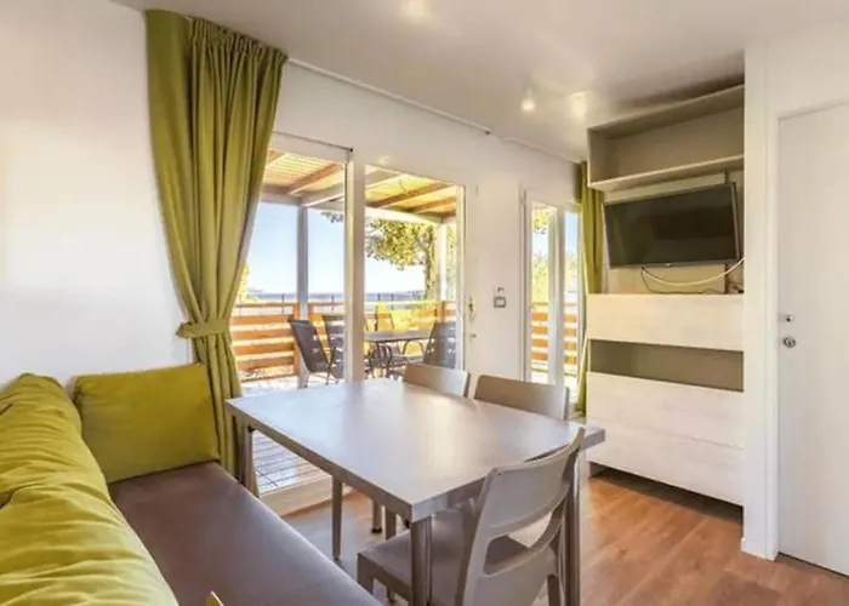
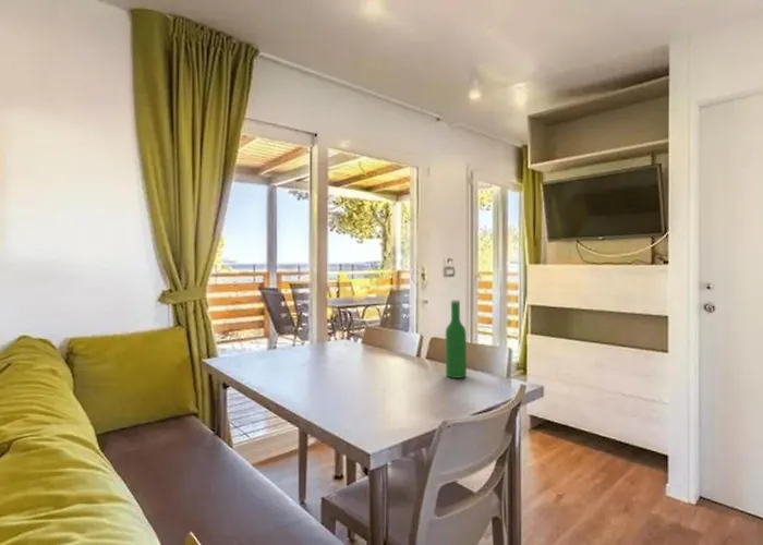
+ beer bottle [445,299,468,379]
